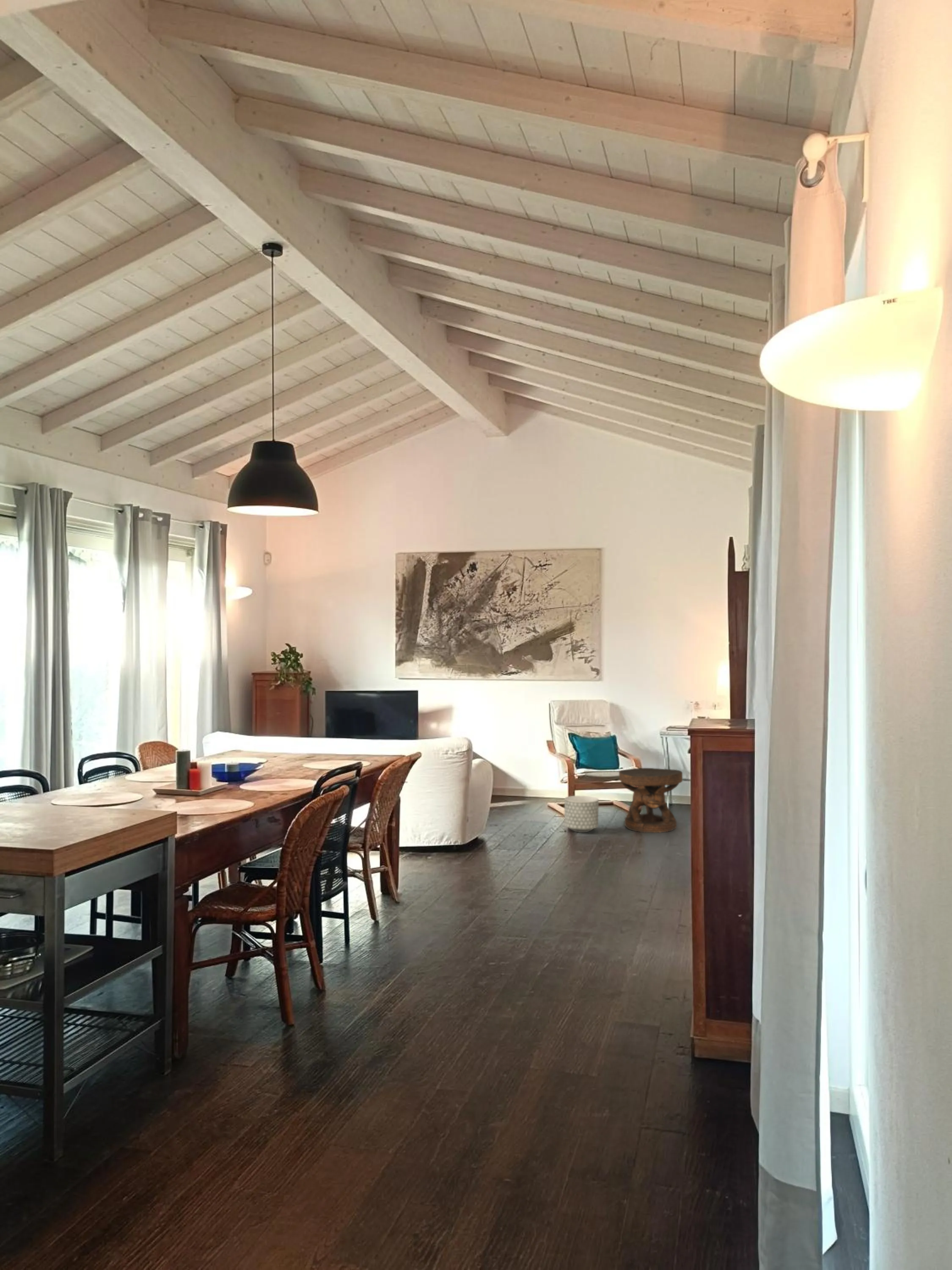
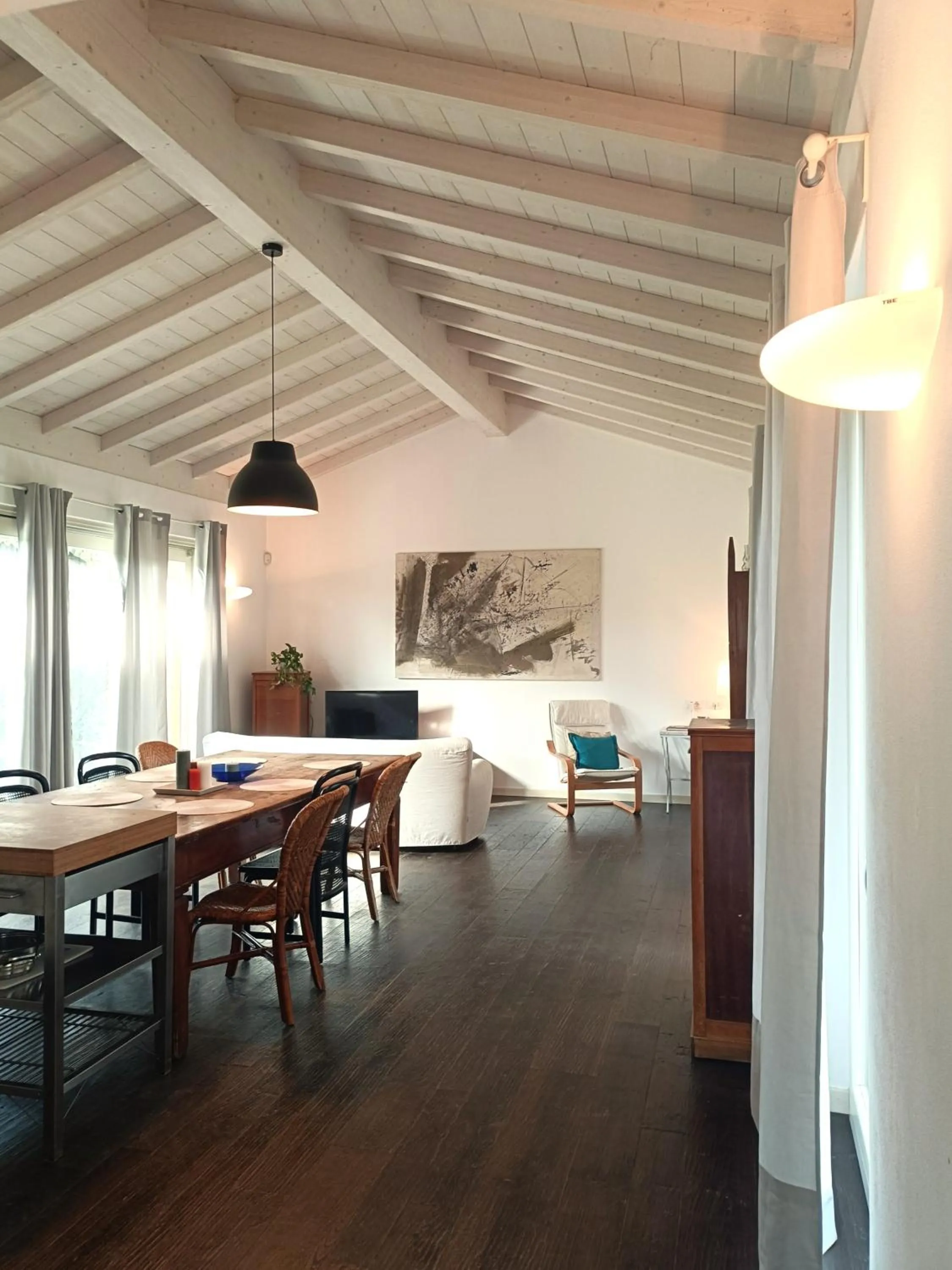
- side table [619,768,683,833]
- planter [564,795,599,833]
